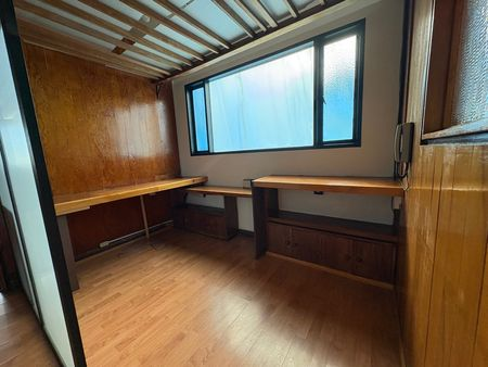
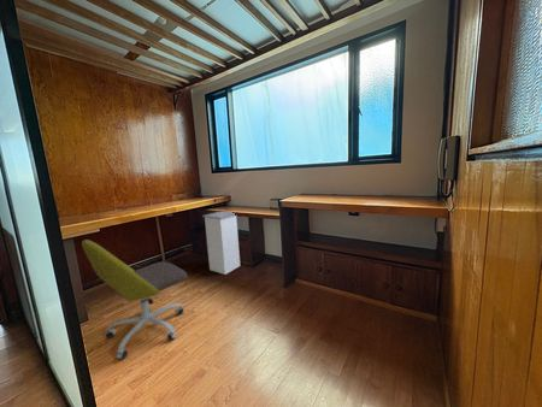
+ office chair [81,238,188,360]
+ trash can [201,211,241,276]
